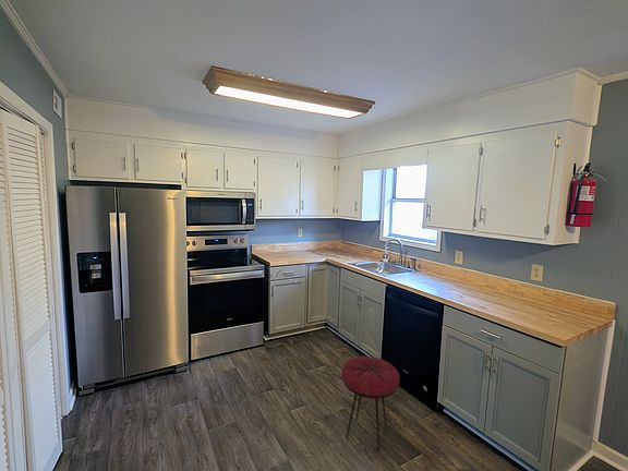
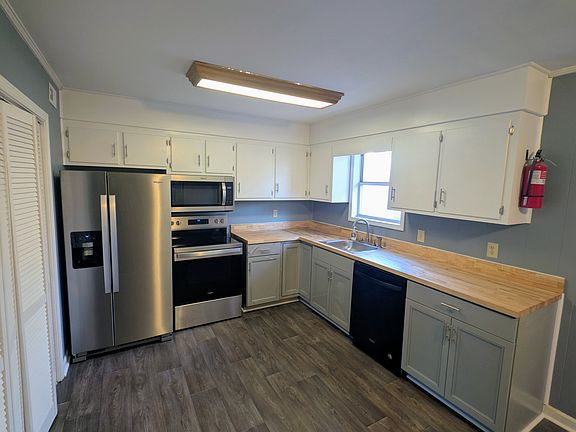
- stool [340,355,401,452]
